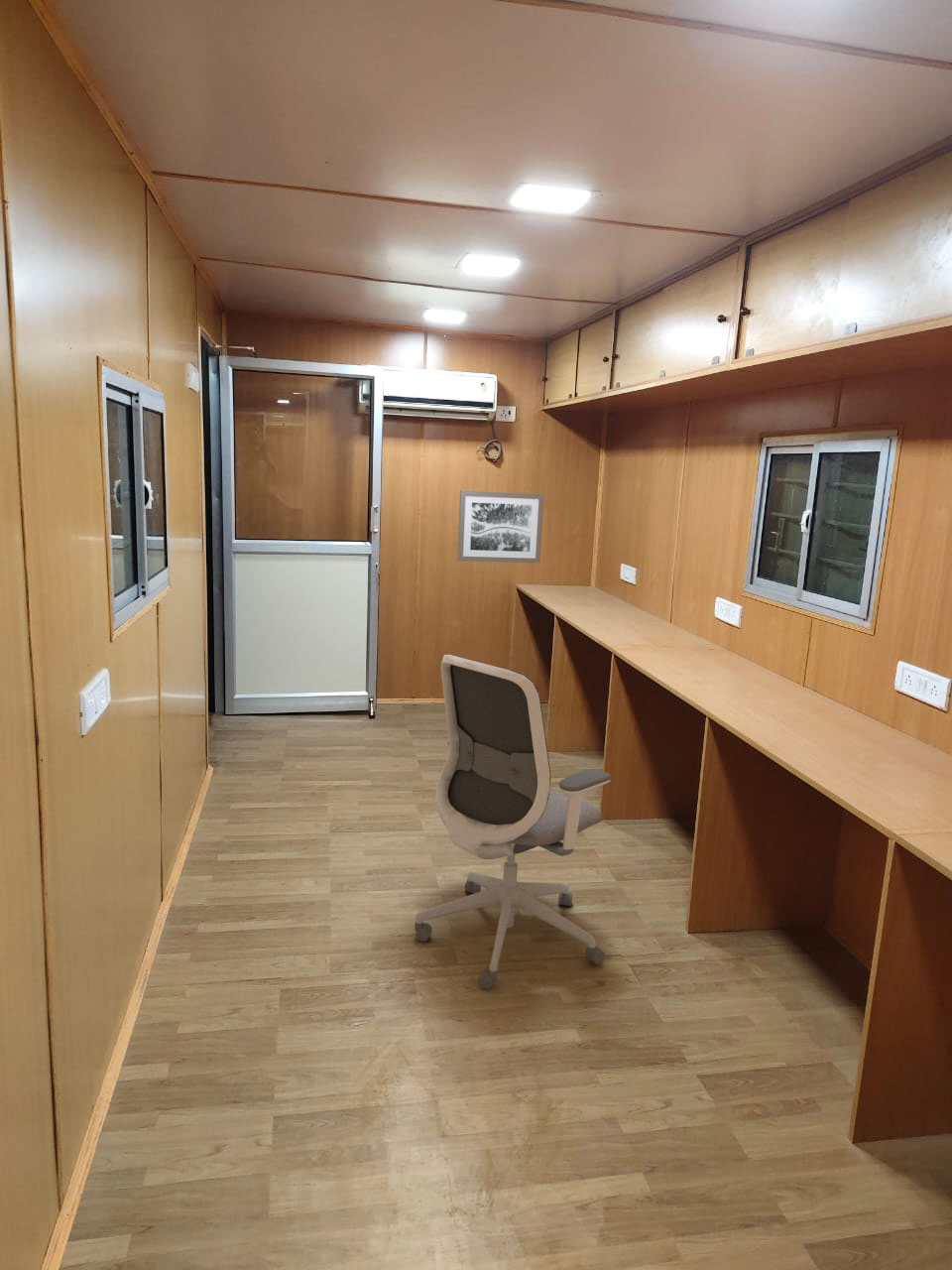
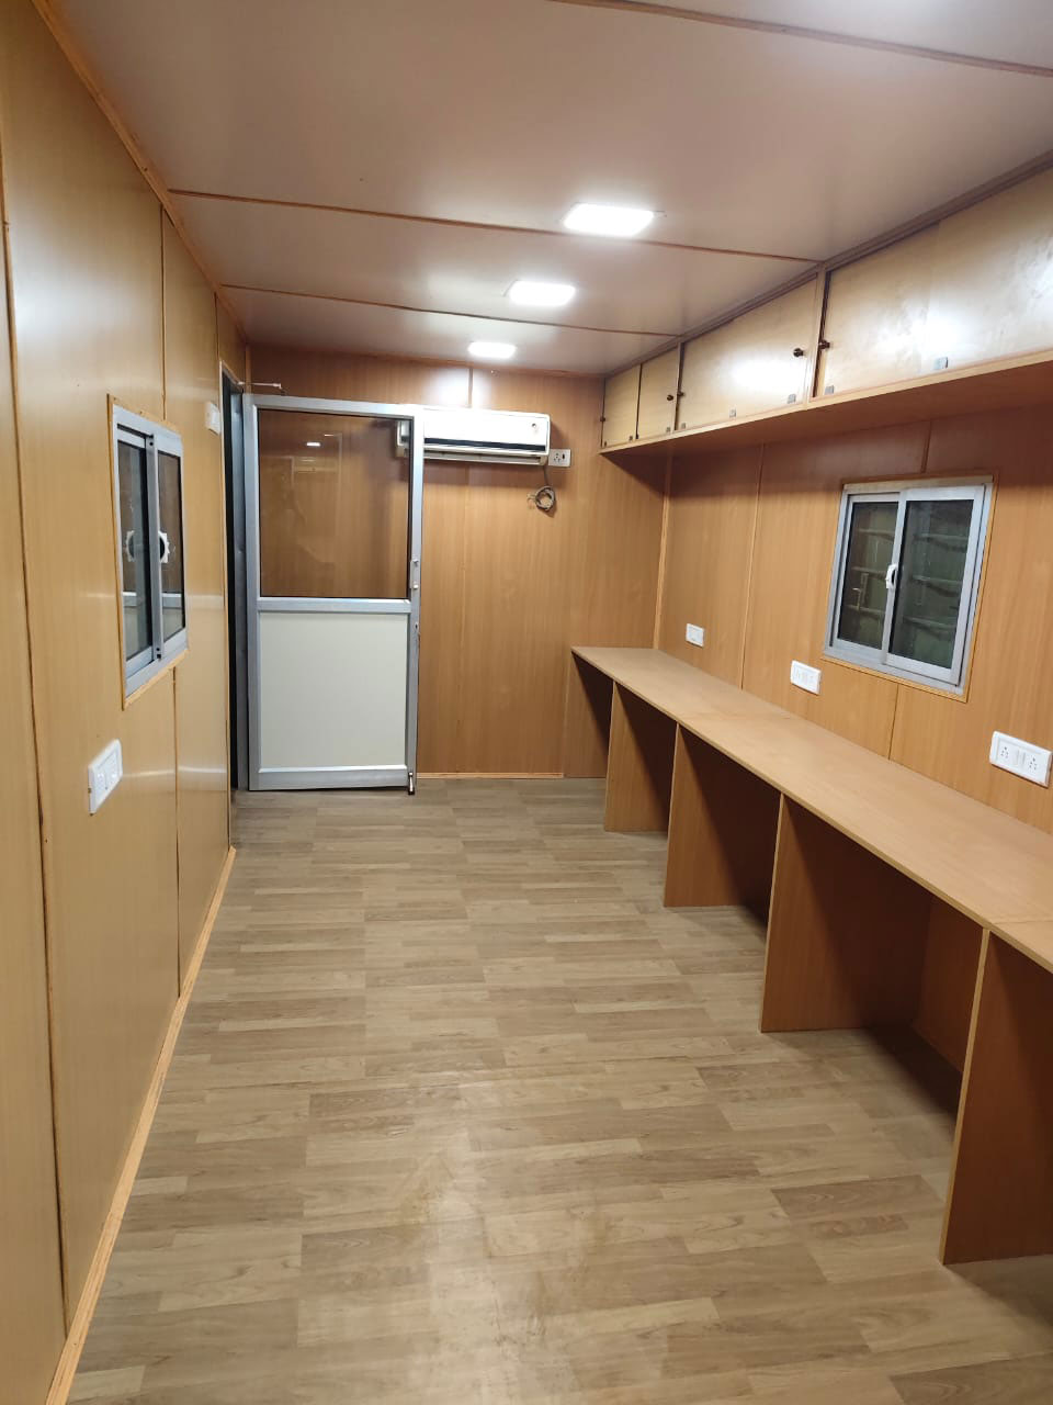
- office chair [414,653,612,990]
- wall art [456,489,544,565]
